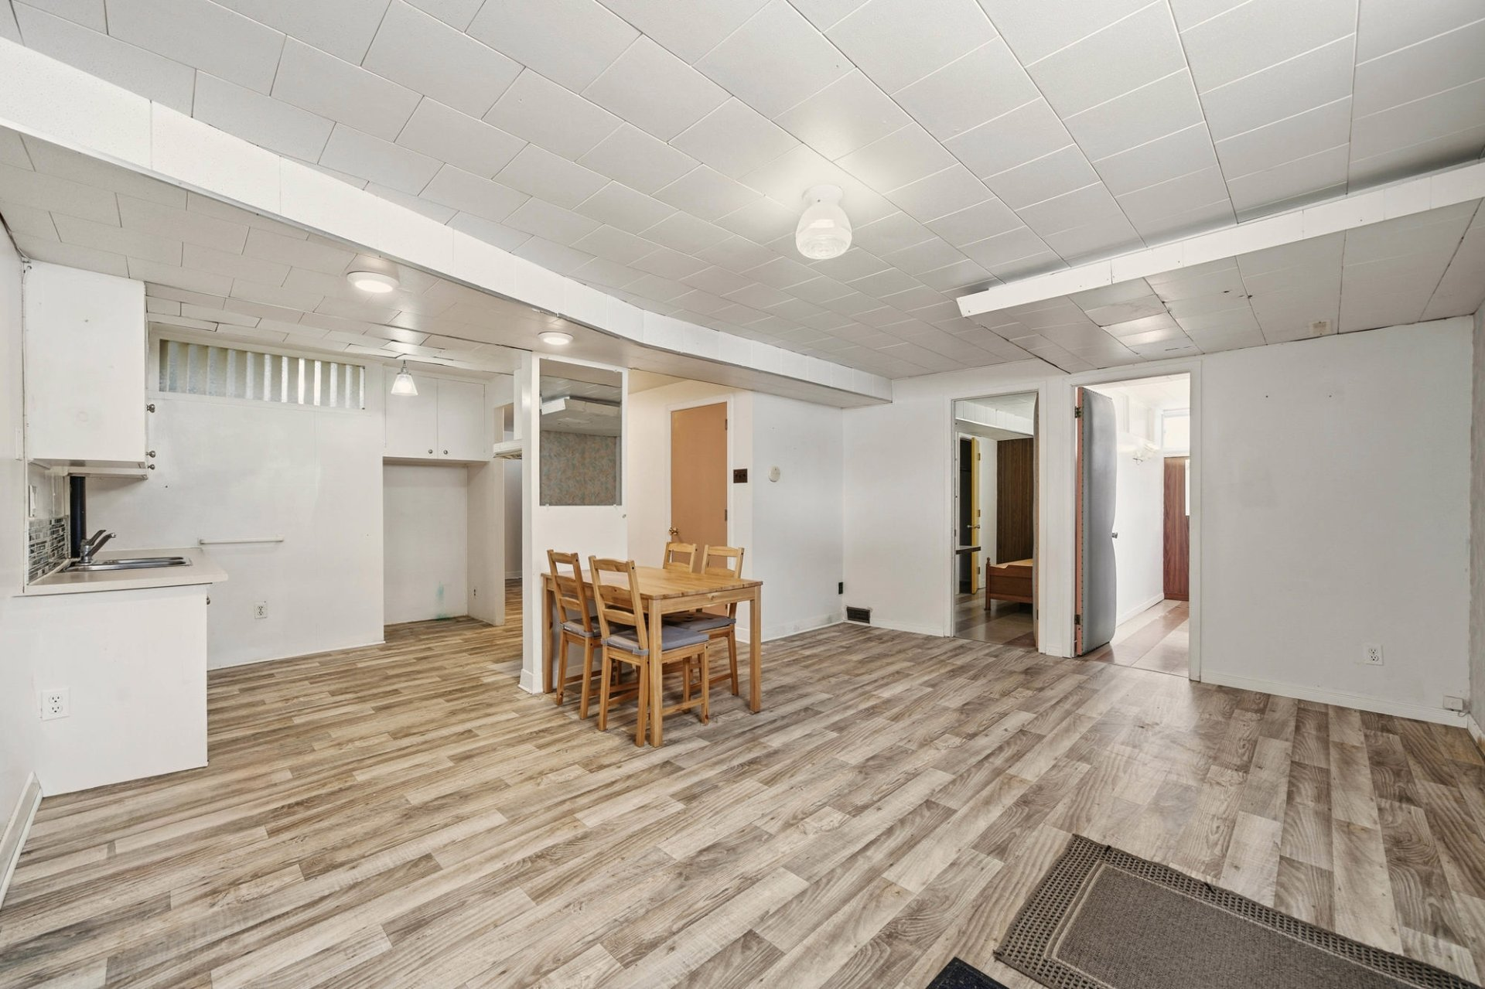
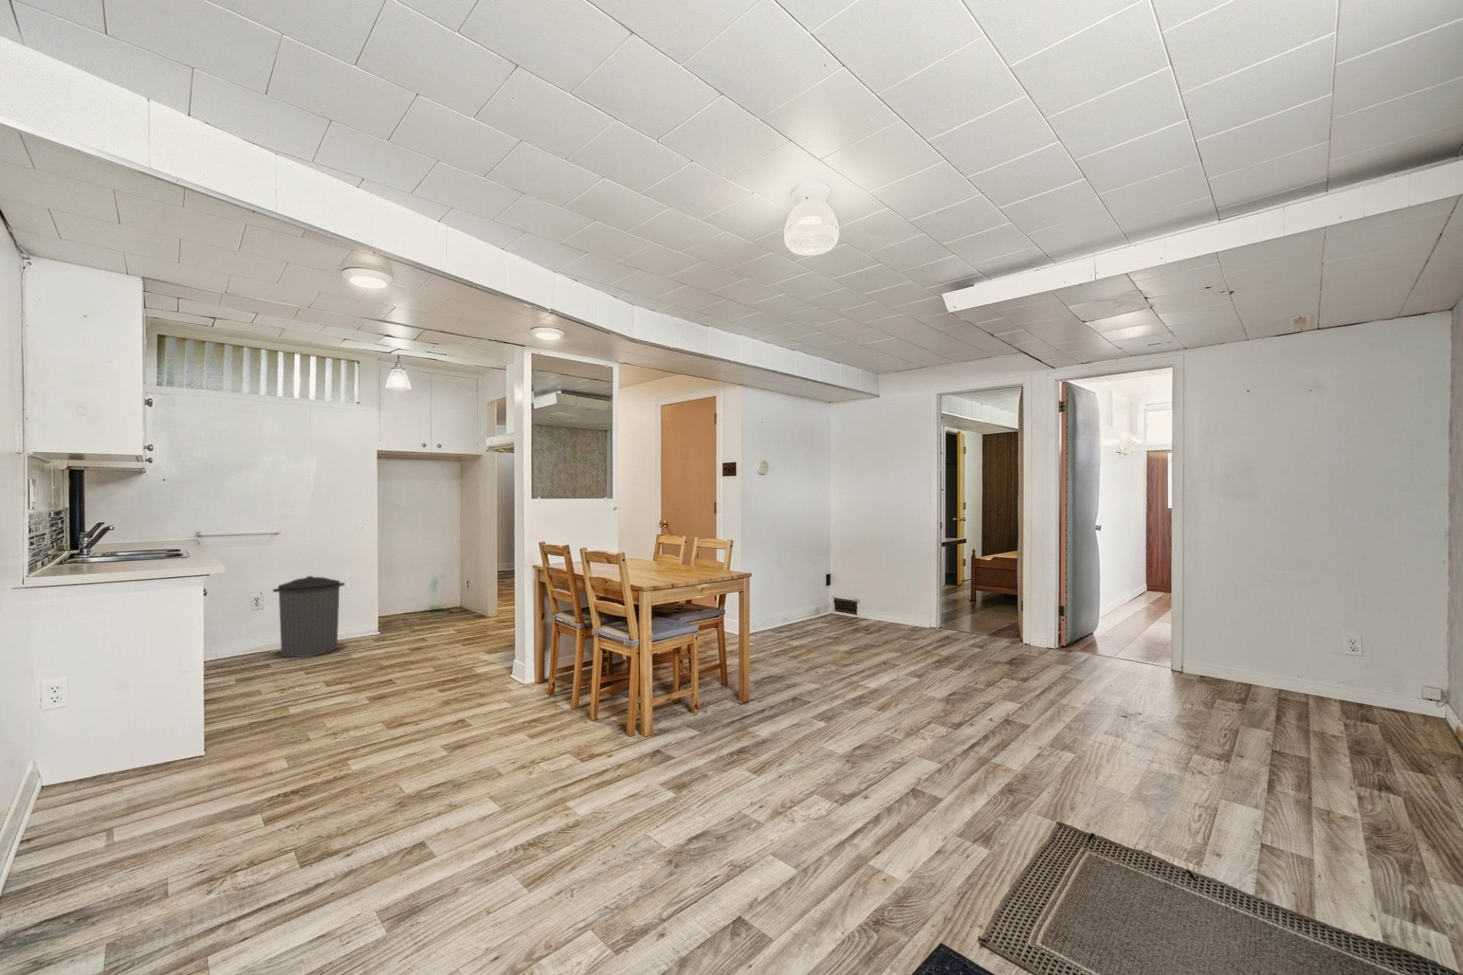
+ trash can [272,575,345,658]
